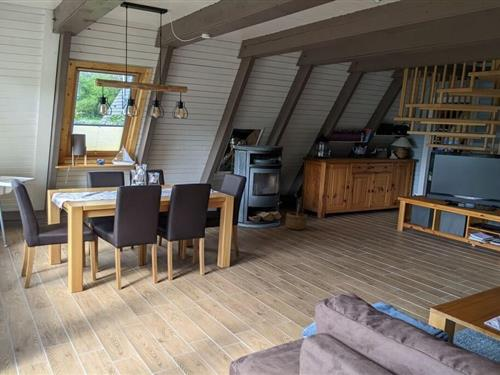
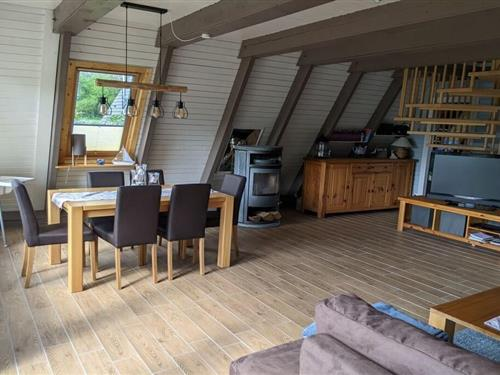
- wicker basket [285,203,309,230]
